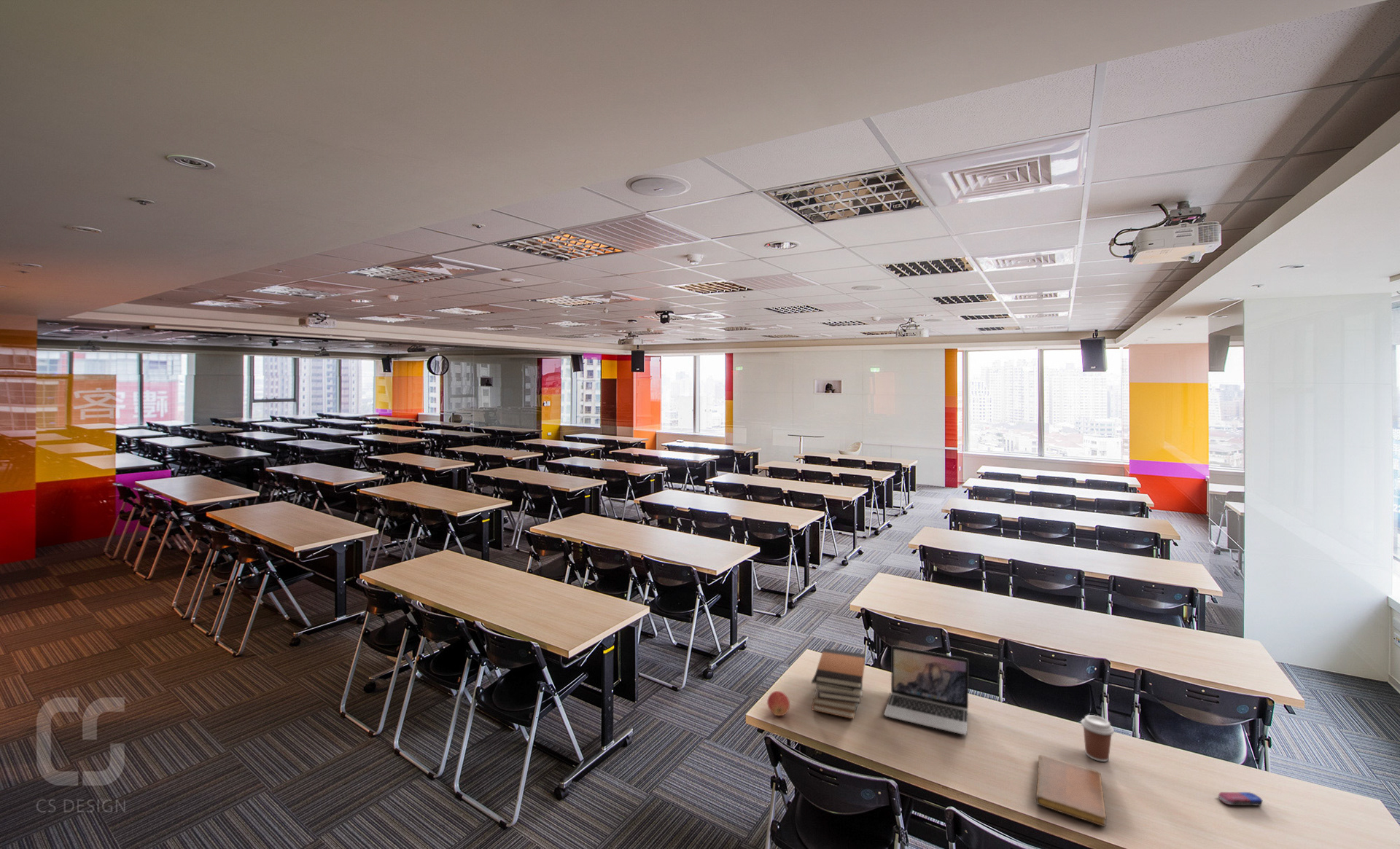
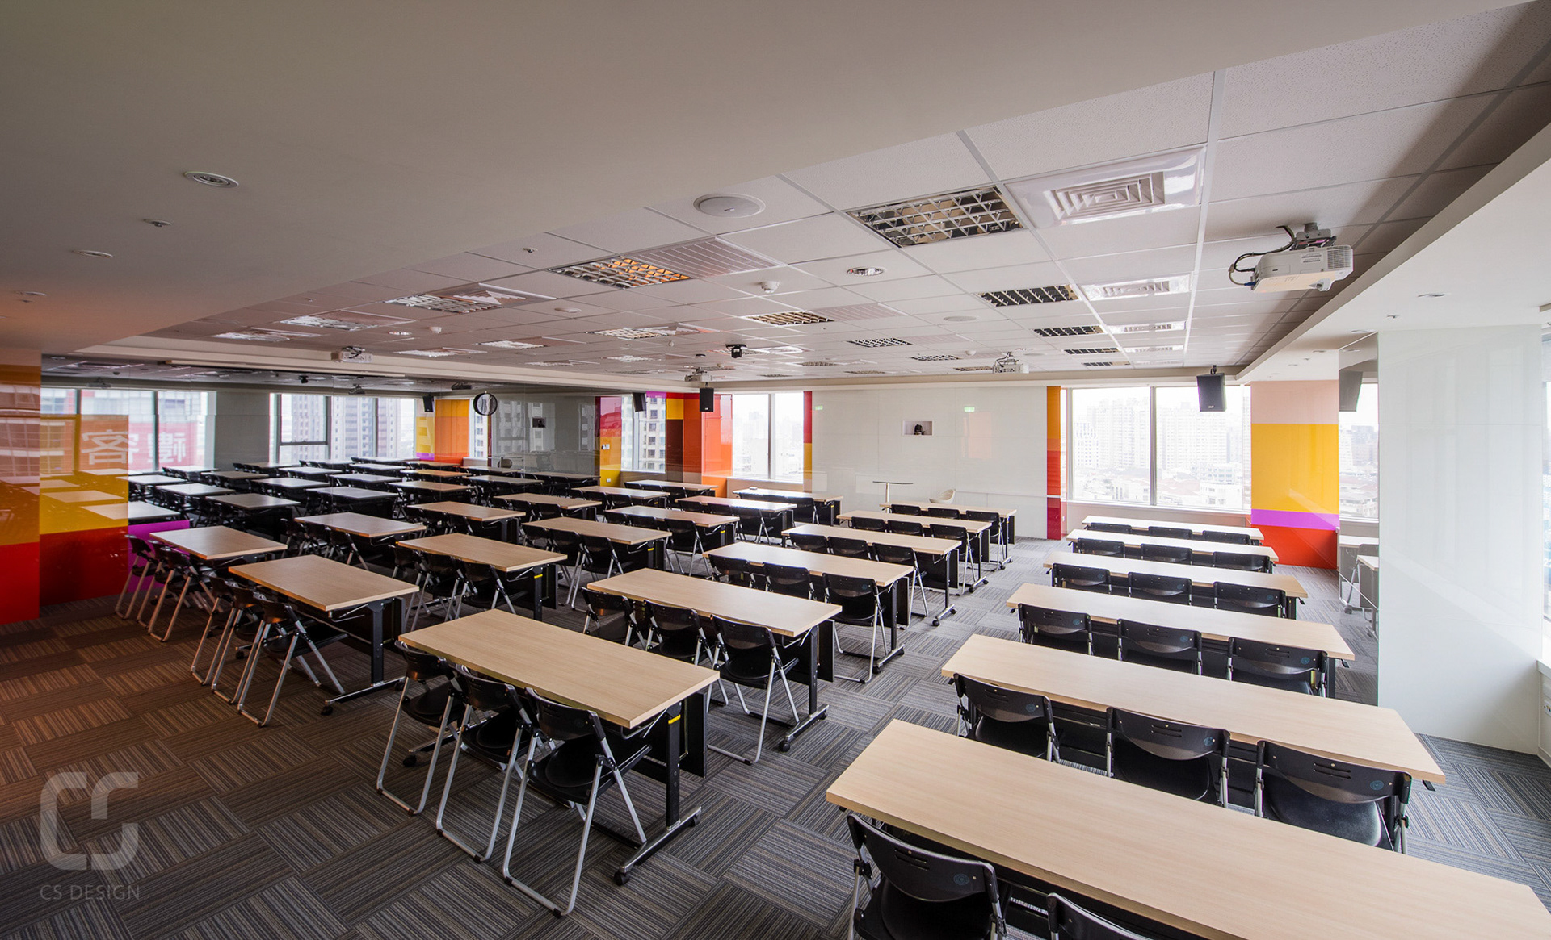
- eraser [1218,791,1264,807]
- coffee cup [1080,714,1115,762]
- book stack [811,648,866,720]
- notebook [1035,754,1107,827]
- laptop [884,645,969,736]
- apple [766,690,790,716]
